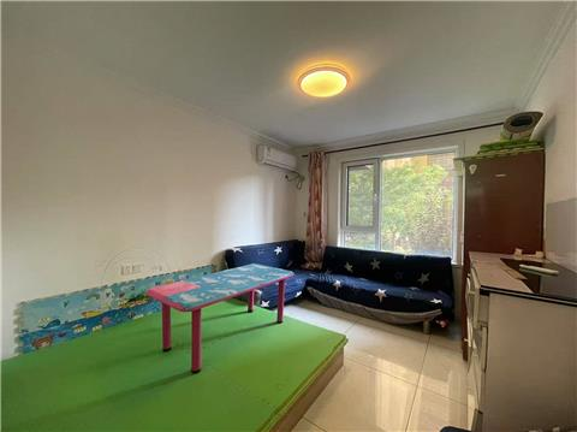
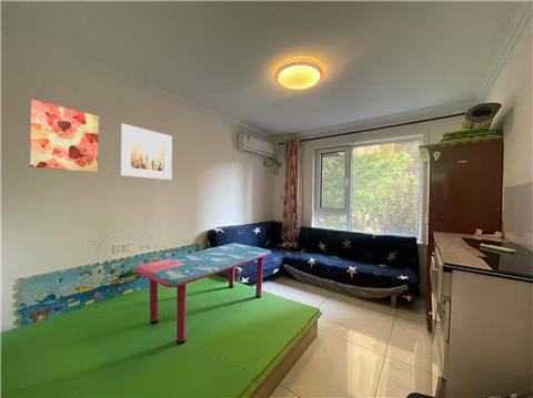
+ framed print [120,123,173,181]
+ wall art [29,99,100,174]
